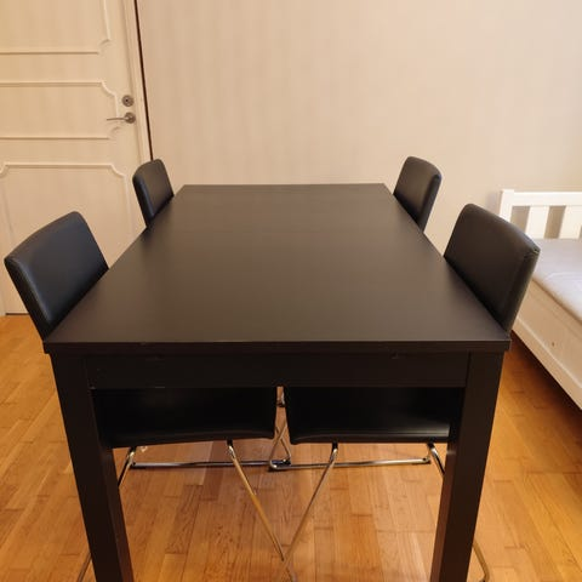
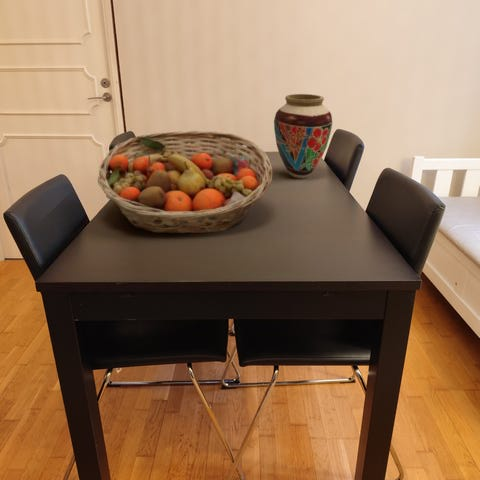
+ vase [273,93,333,179]
+ fruit basket [97,130,273,234]
